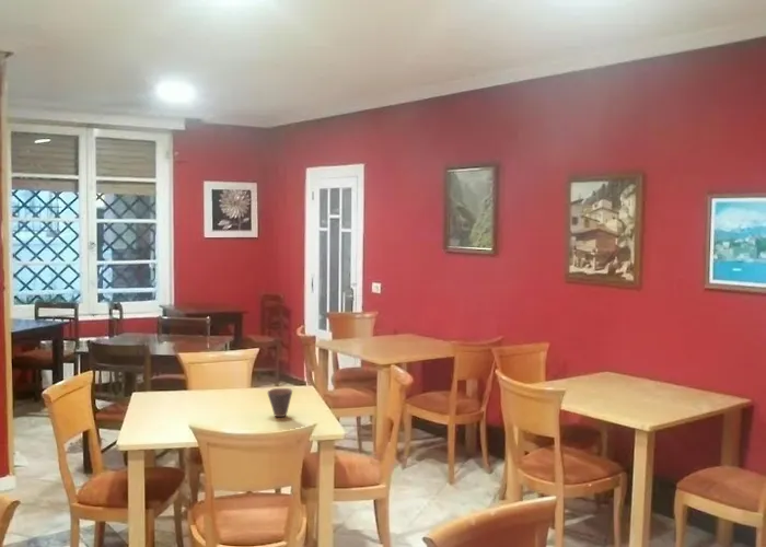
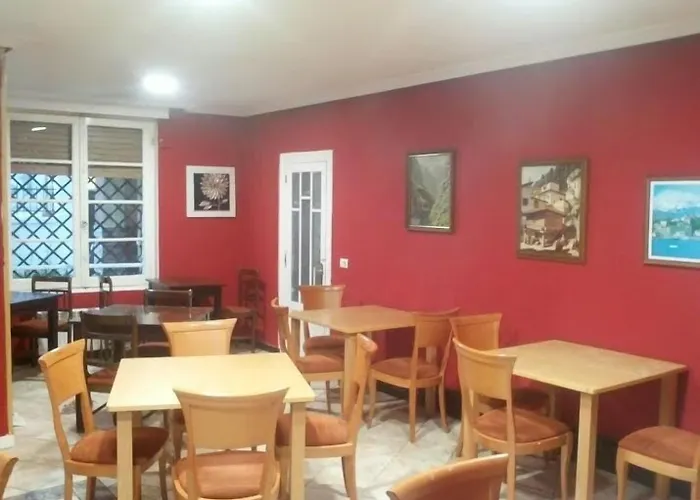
- cup [266,387,293,418]
